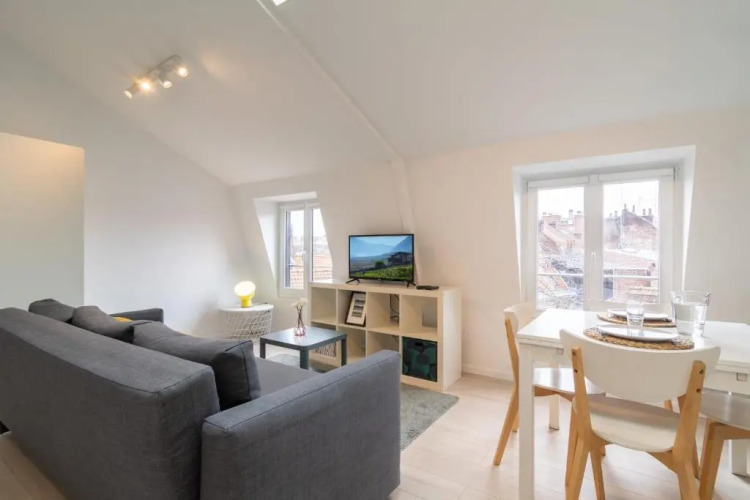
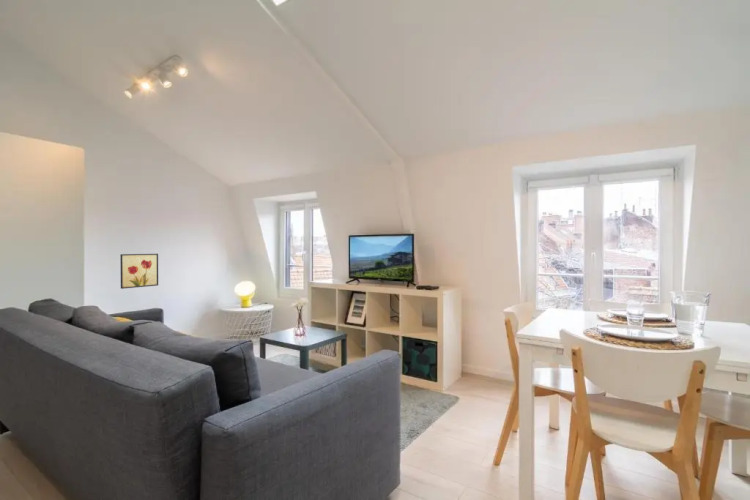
+ wall art [119,253,159,290]
